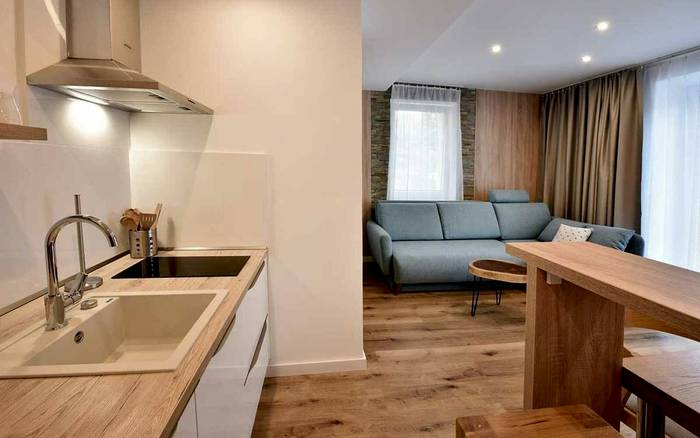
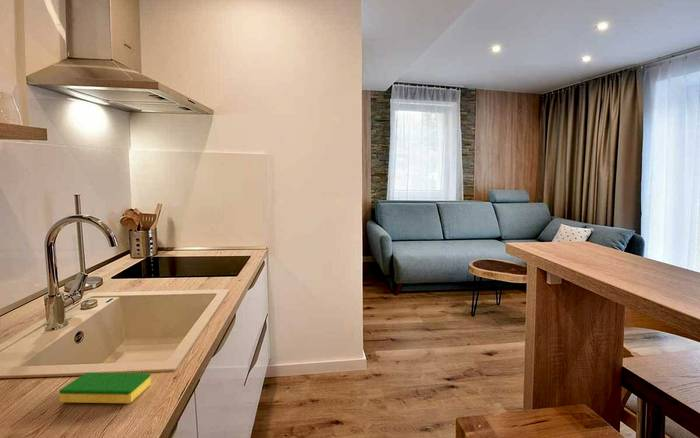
+ dish sponge [58,372,152,404]
